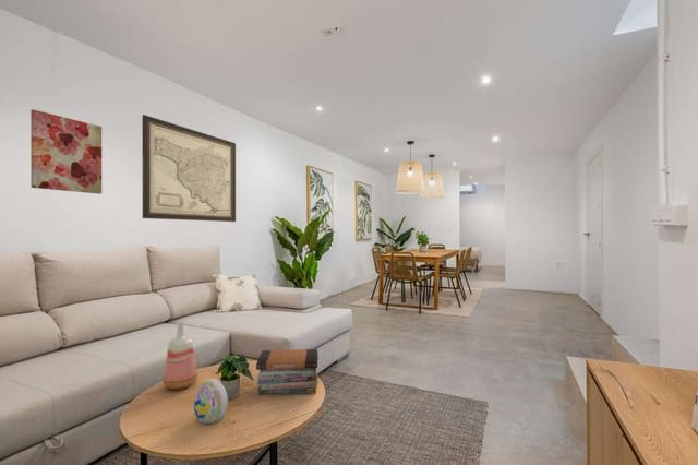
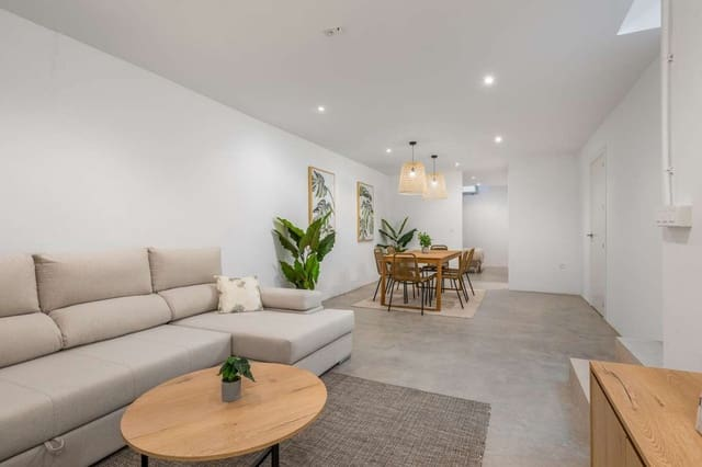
- decorative egg [193,378,229,425]
- wall art [29,108,103,195]
- wall art [142,114,237,223]
- vase [163,321,198,391]
- book stack [255,348,320,395]
